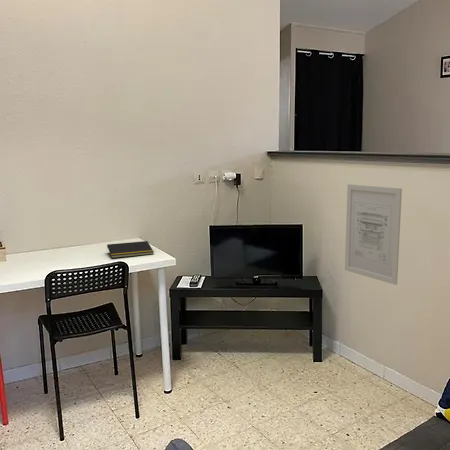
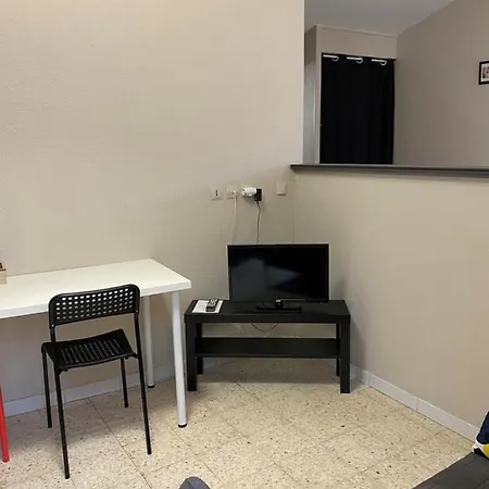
- notepad [106,240,155,259]
- wall art [344,183,403,286]
